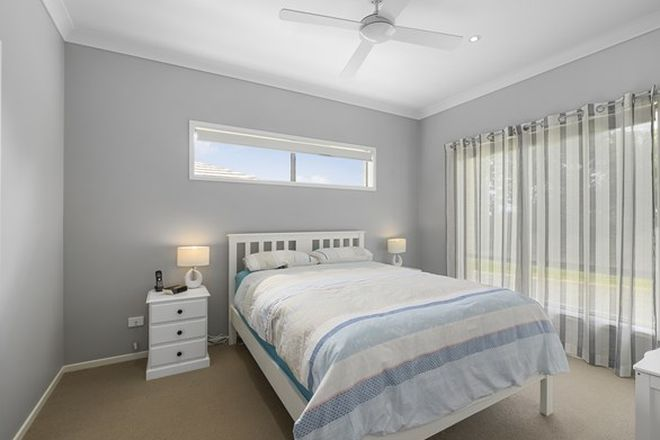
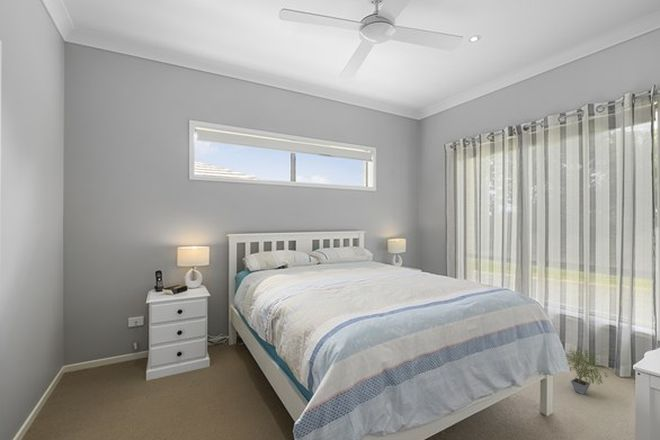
+ potted plant [566,346,609,395]
